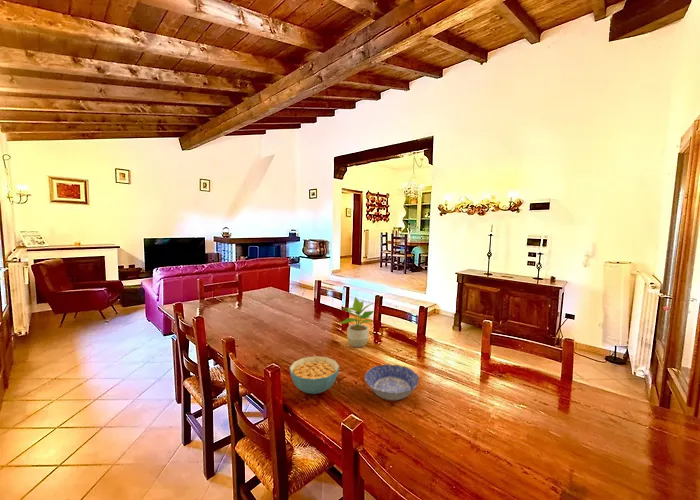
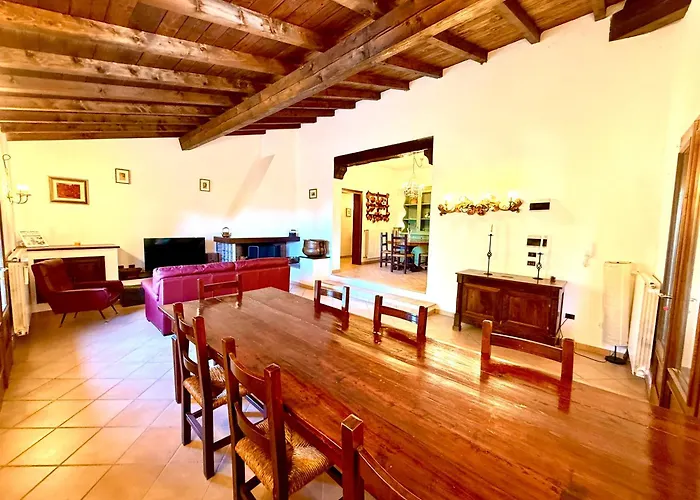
- cereal bowl [289,355,340,395]
- bowl [364,363,420,401]
- potted plant [336,296,375,348]
